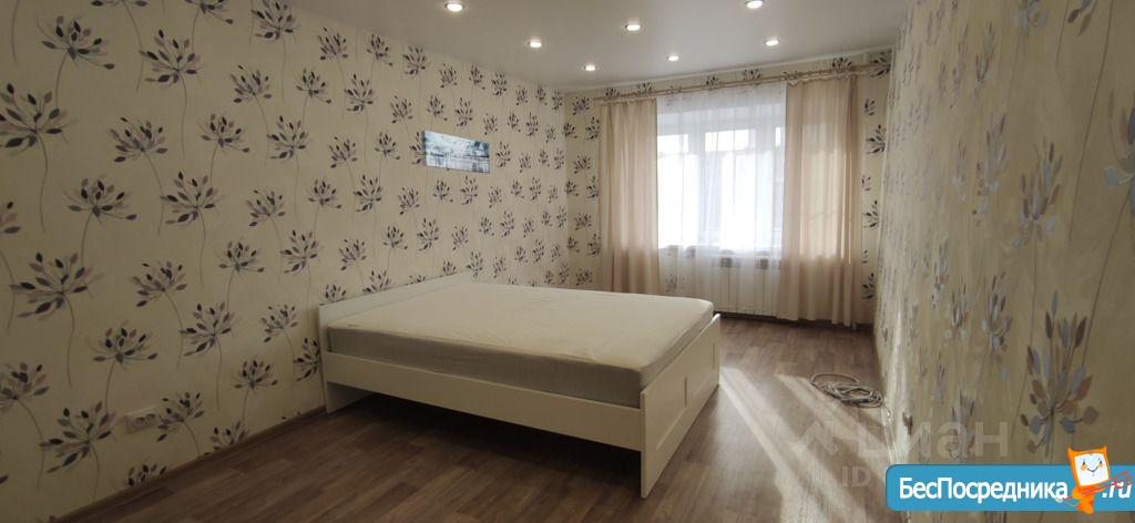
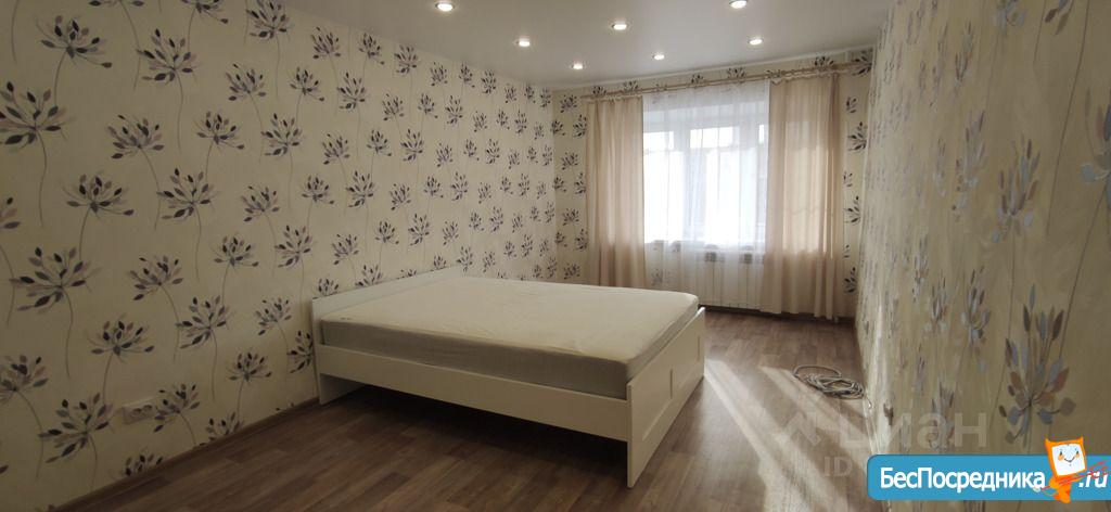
- wall art [420,130,491,175]
